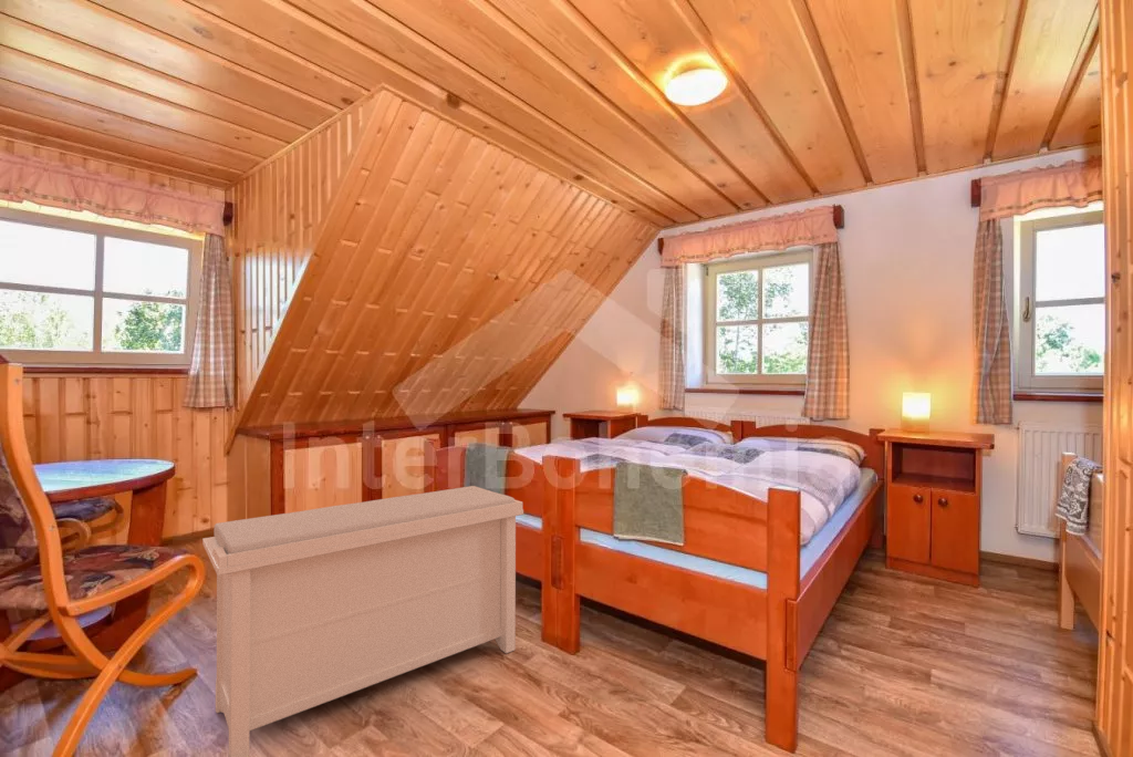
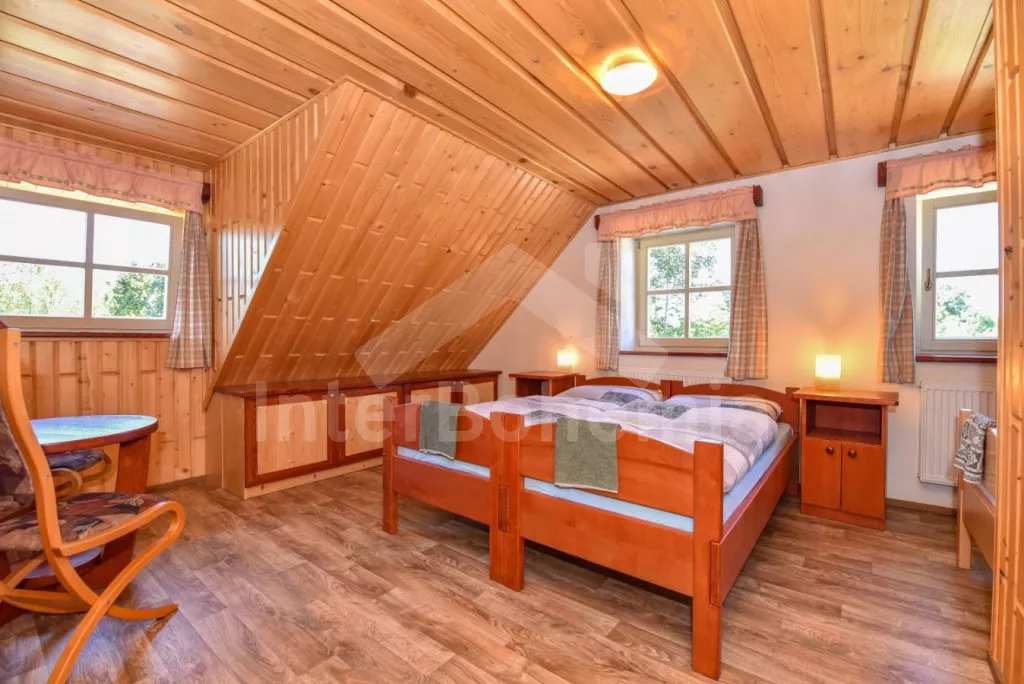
- bench [201,485,524,757]
